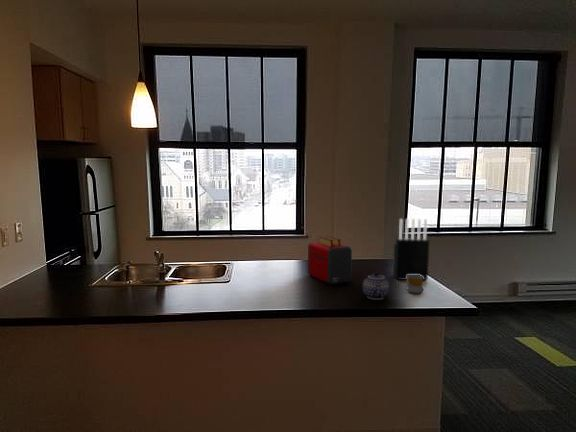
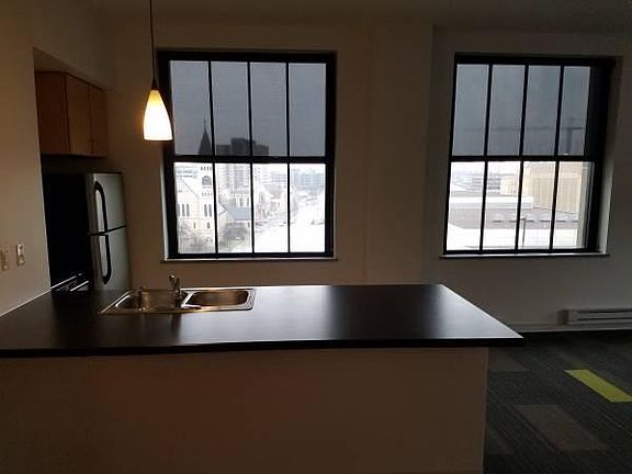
- teapot [362,271,390,301]
- knife block [392,218,431,281]
- toaster [307,235,353,285]
- mug [405,275,425,295]
